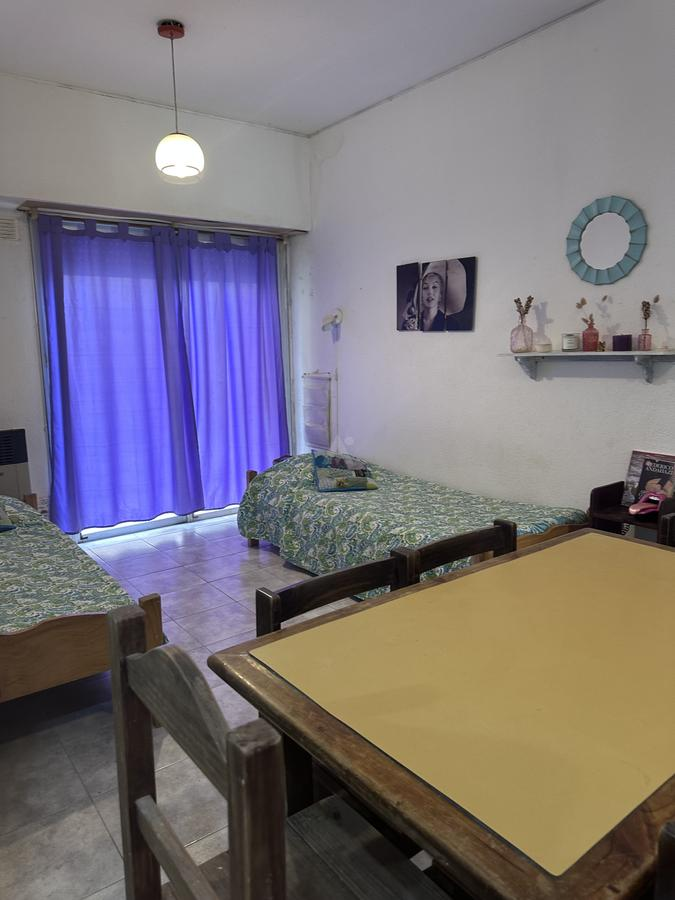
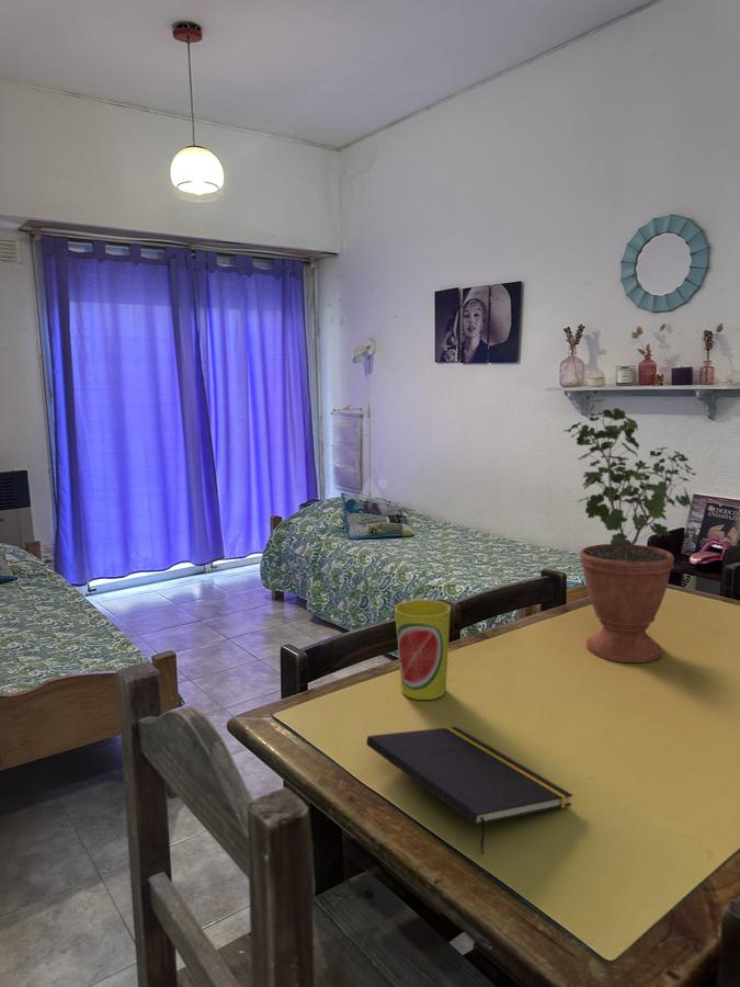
+ potted plant [562,398,697,663]
+ cup [394,599,452,701]
+ notepad [365,726,573,855]
